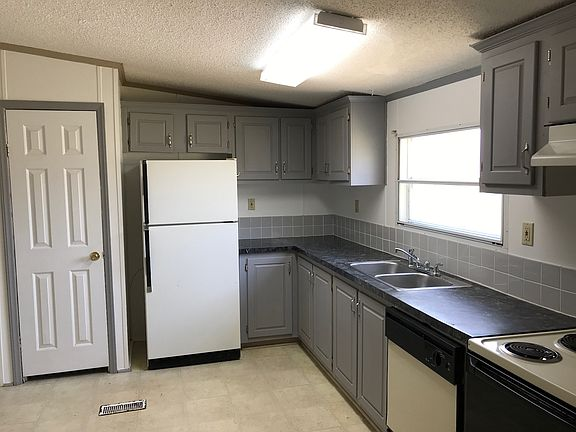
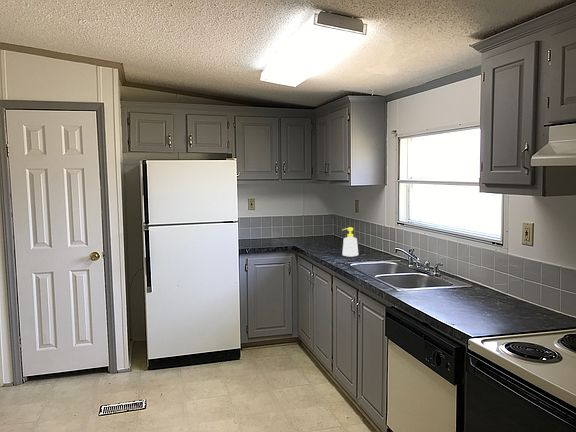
+ soap bottle [341,226,359,258]
